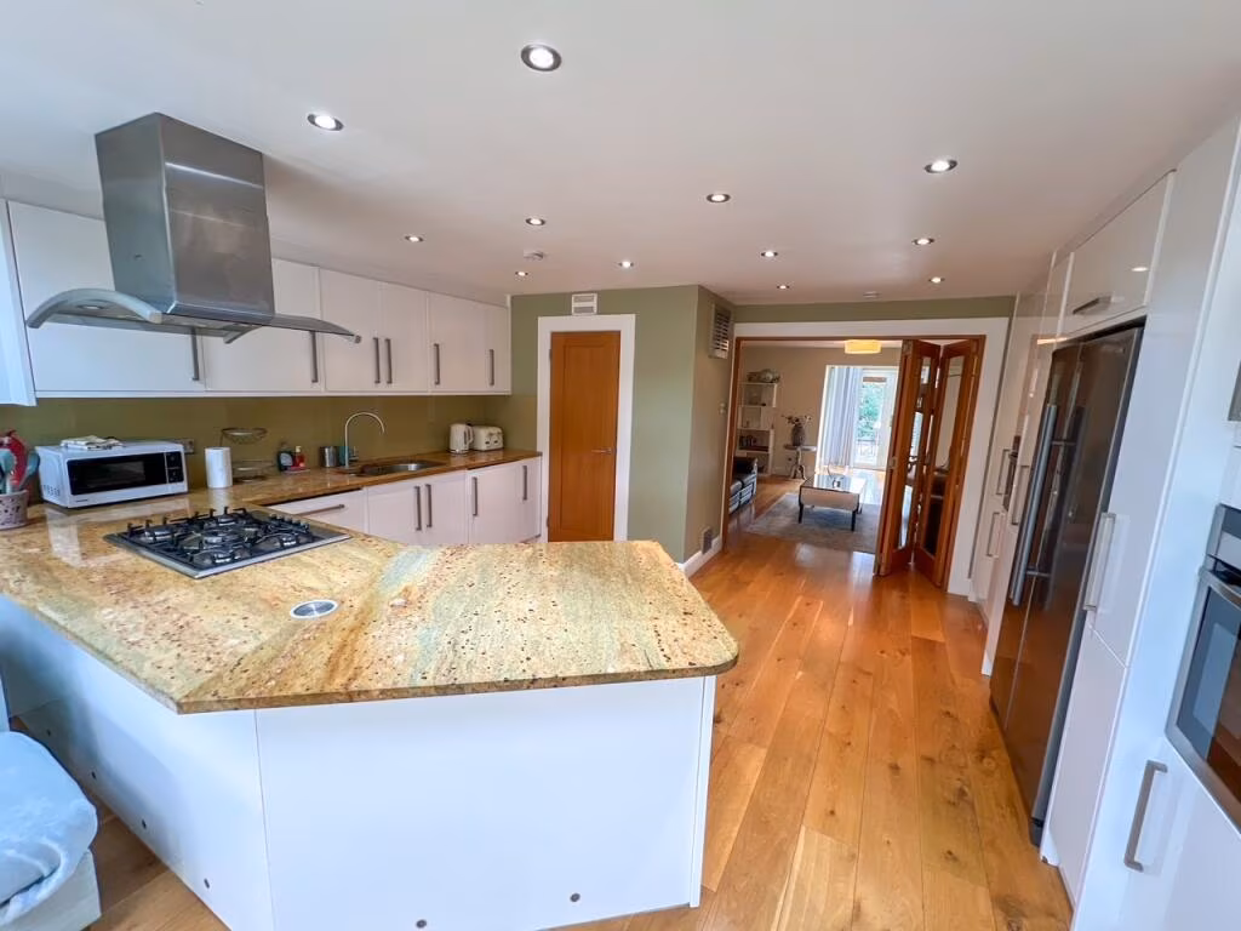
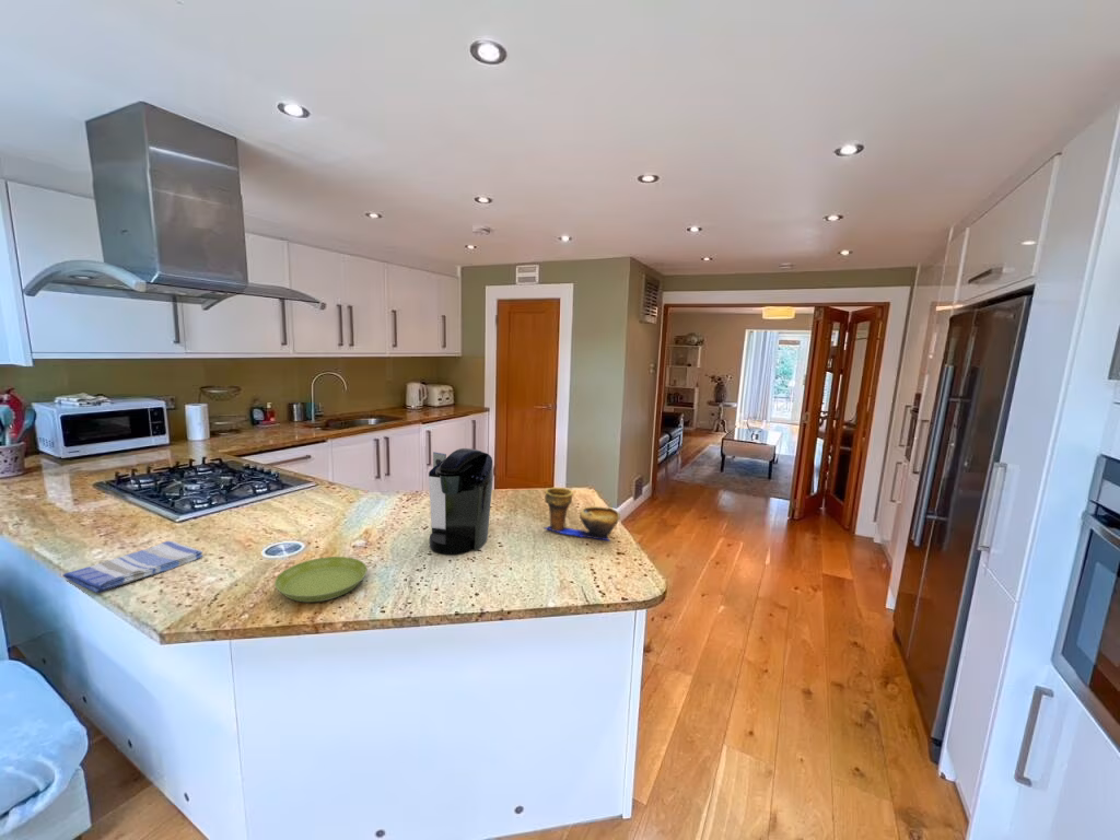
+ dish towel [61,540,205,594]
+ decorative bowl [544,487,621,542]
+ coffee maker [428,447,494,556]
+ saucer [273,556,369,603]
